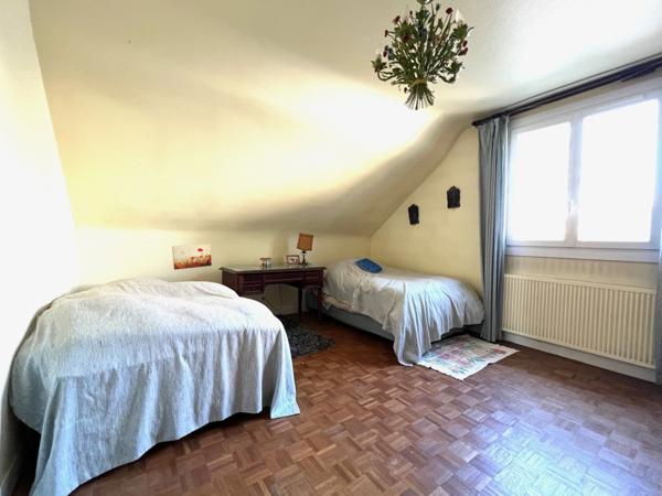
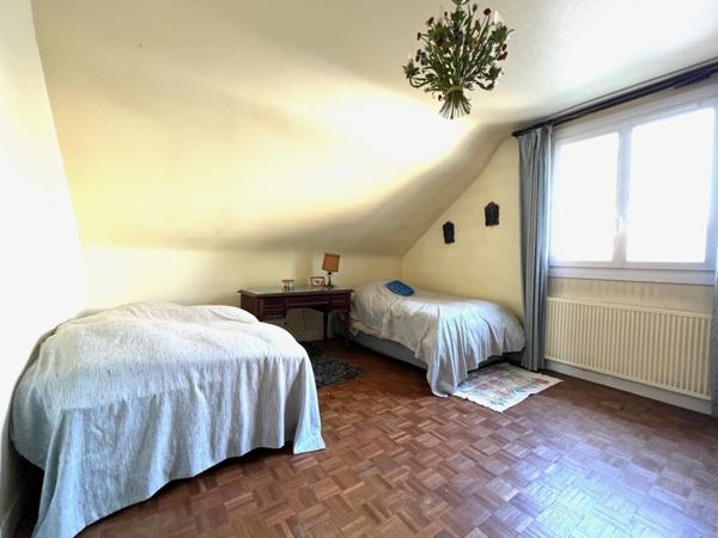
- wall art [171,242,213,271]
